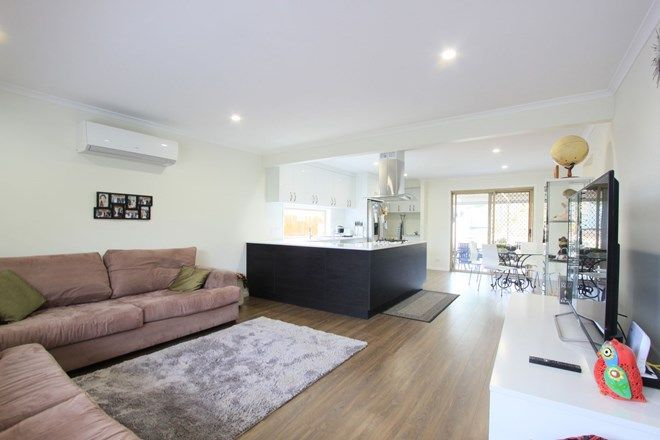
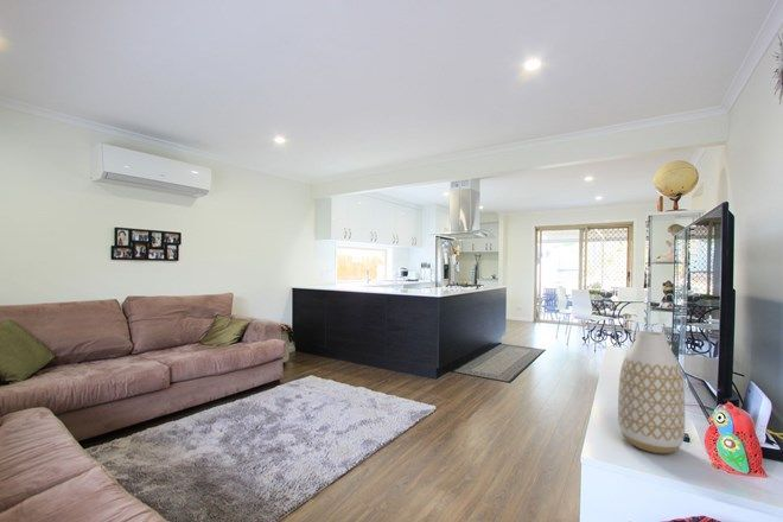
+ vase [617,330,686,454]
